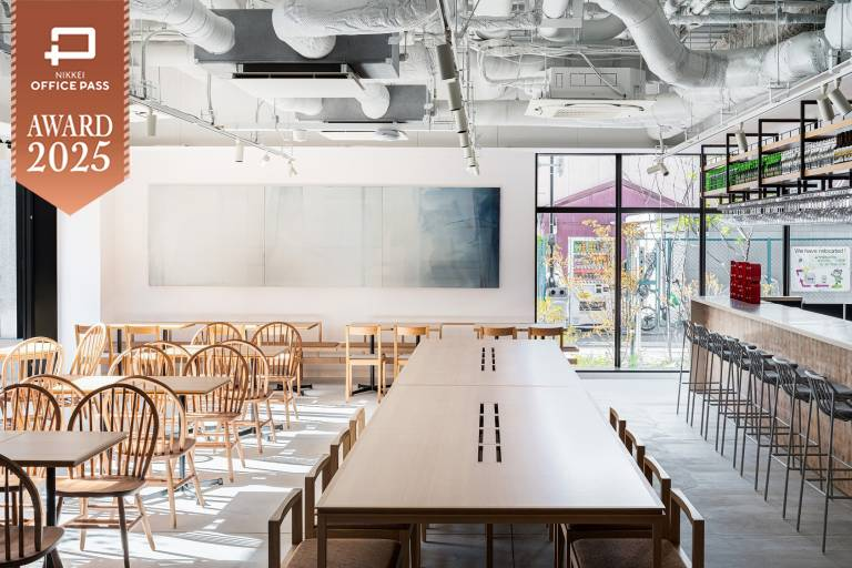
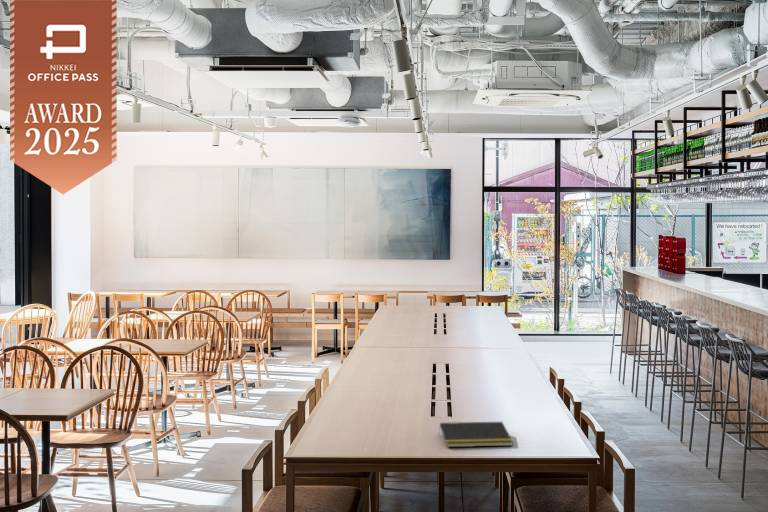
+ notepad [437,421,514,448]
